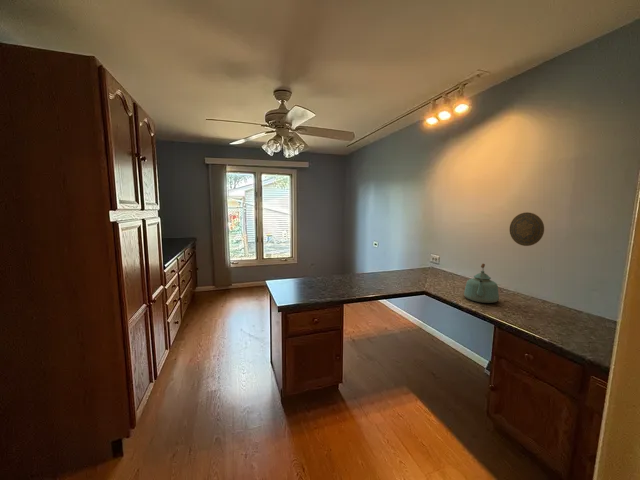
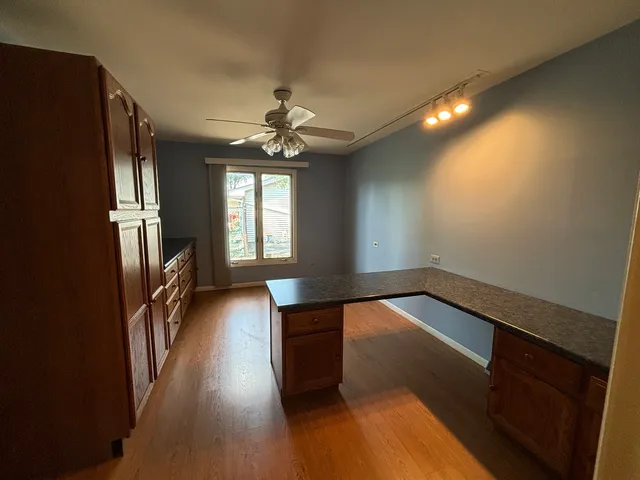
- decorative plate [509,211,545,247]
- kettle [463,263,500,304]
